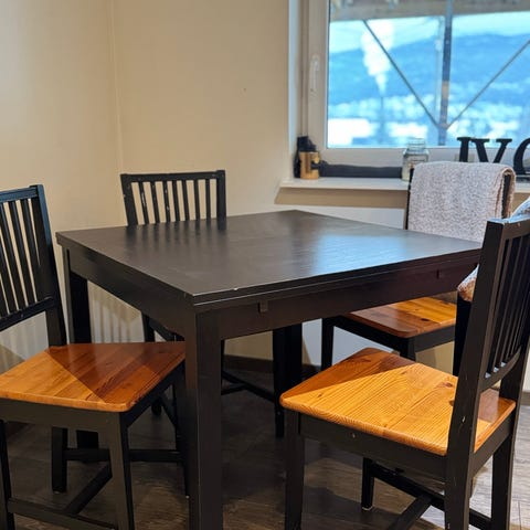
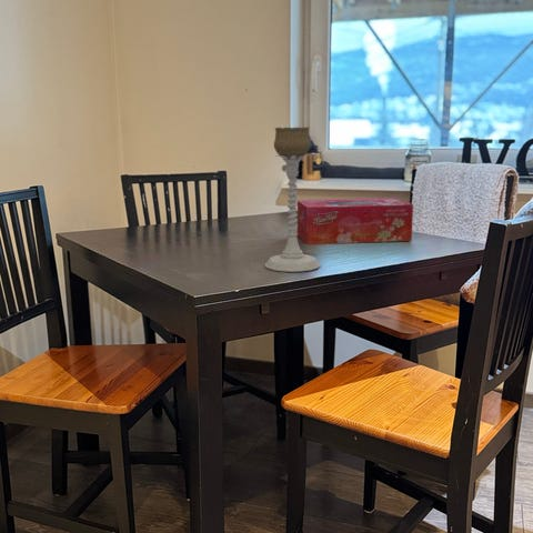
+ candle holder [263,125,322,273]
+ tissue box [296,197,414,245]
